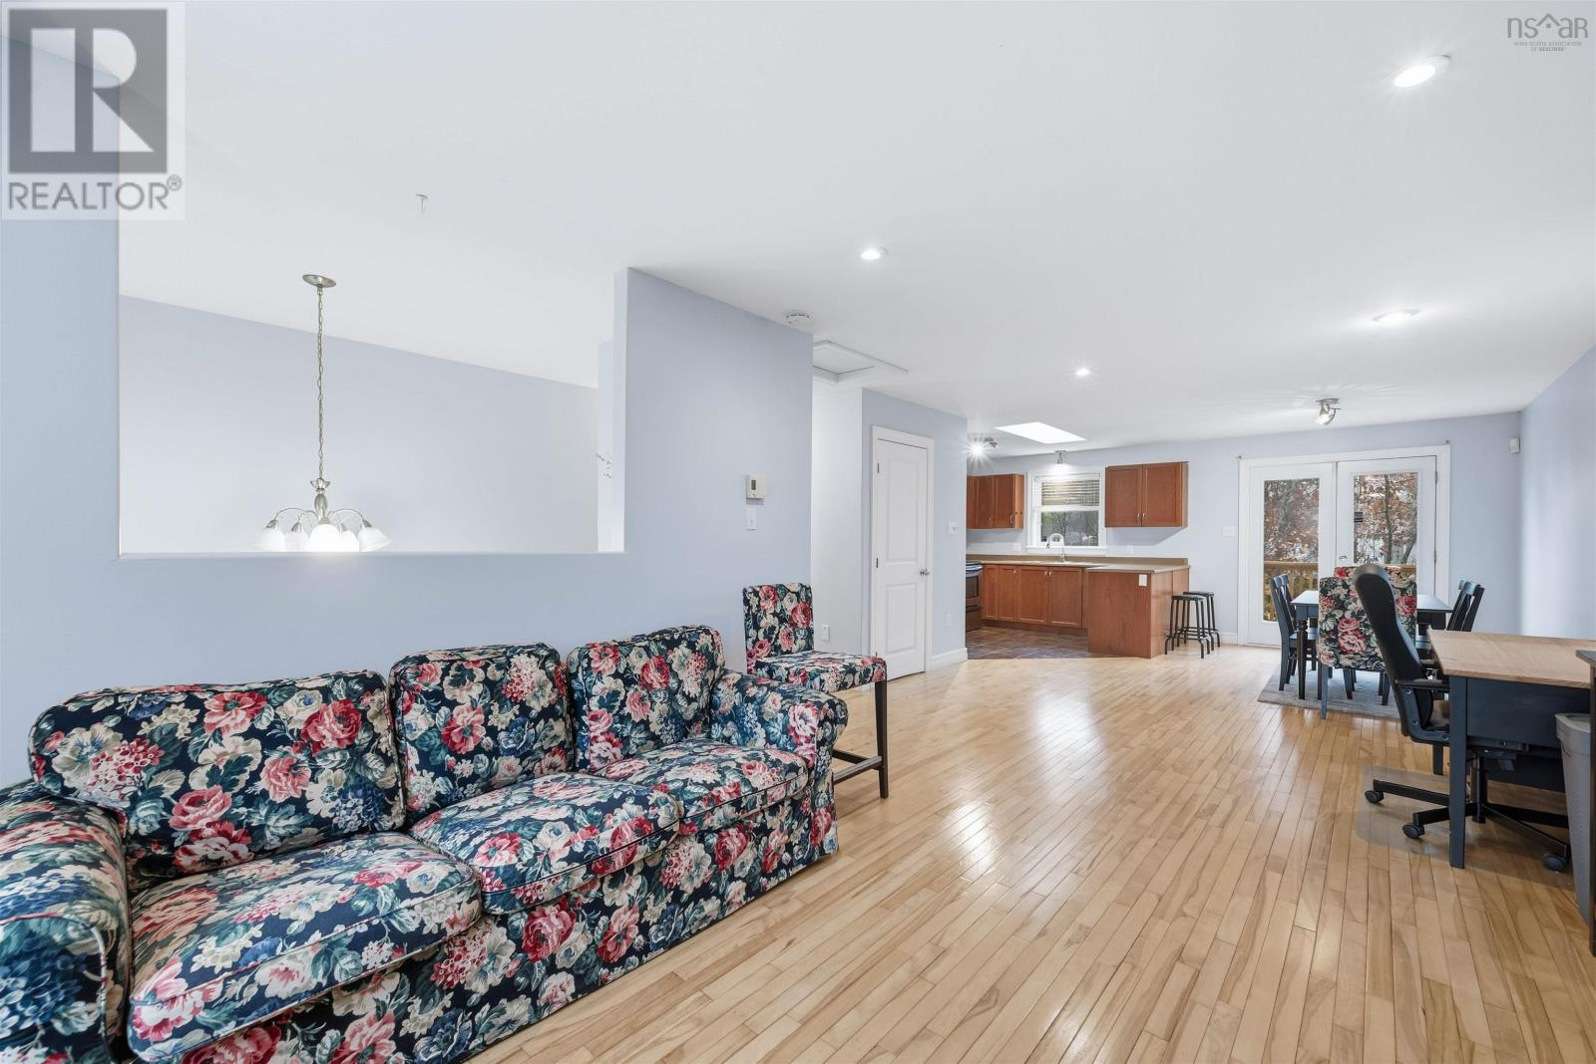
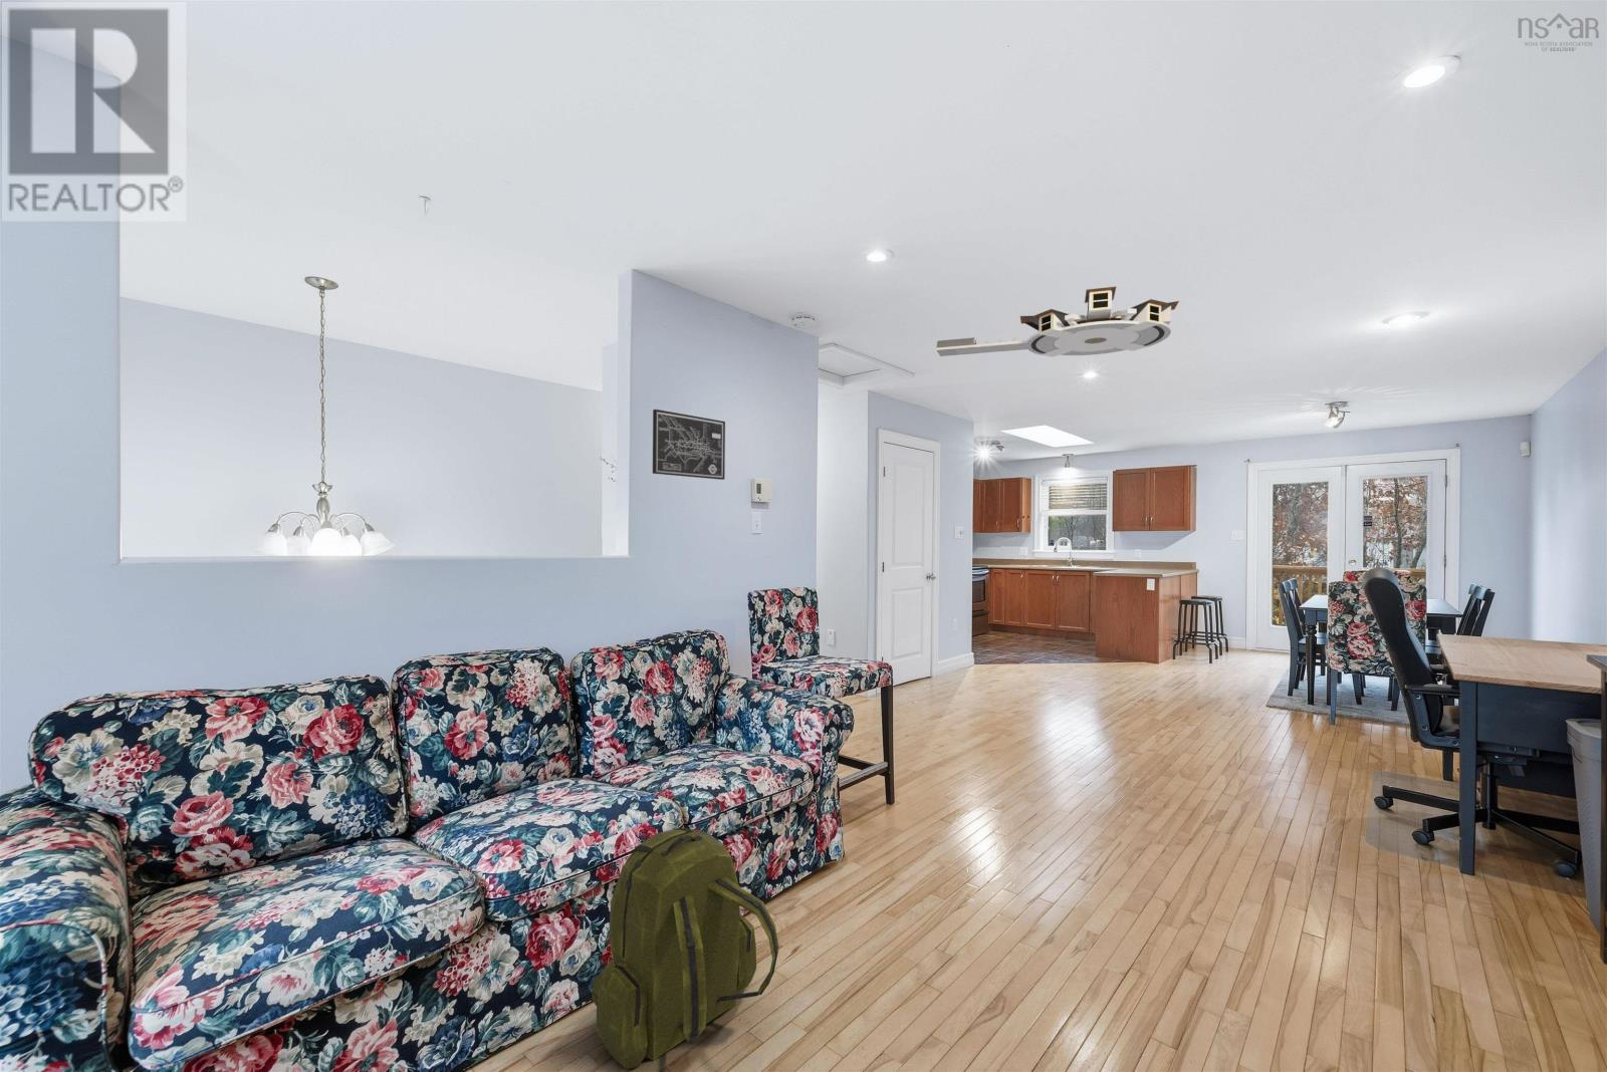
+ wall art [652,408,726,481]
+ backpack [591,827,779,1070]
+ architectural model [935,286,1180,358]
